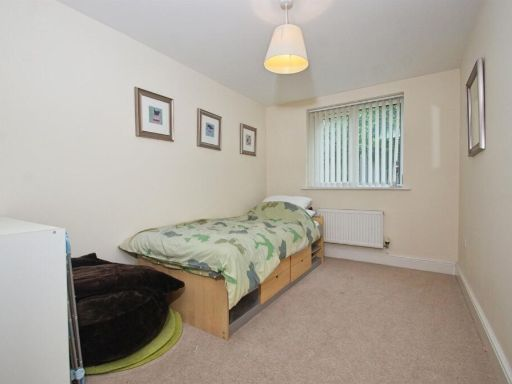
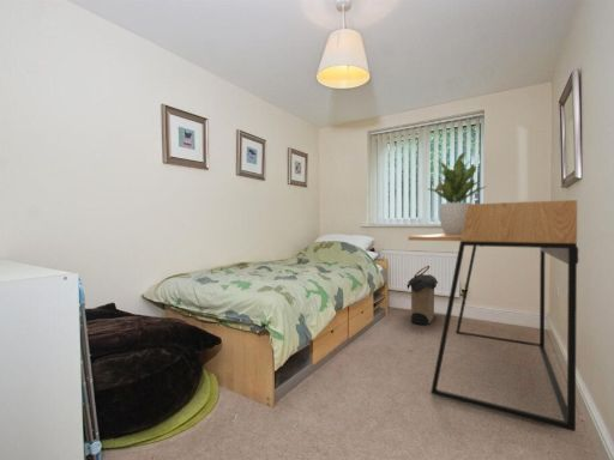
+ potted plant [426,152,486,235]
+ laundry hamper [405,265,439,326]
+ desk [408,199,580,432]
